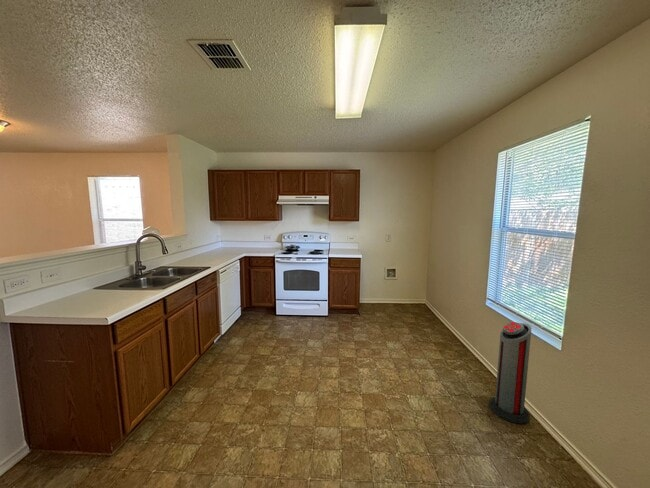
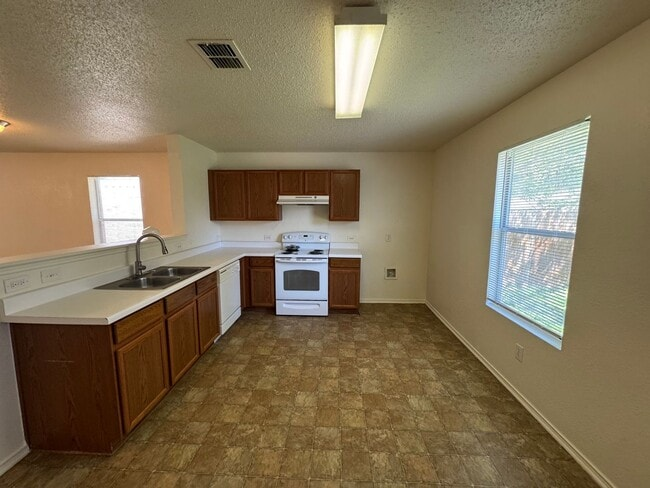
- air purifier [488,321,532,425]
